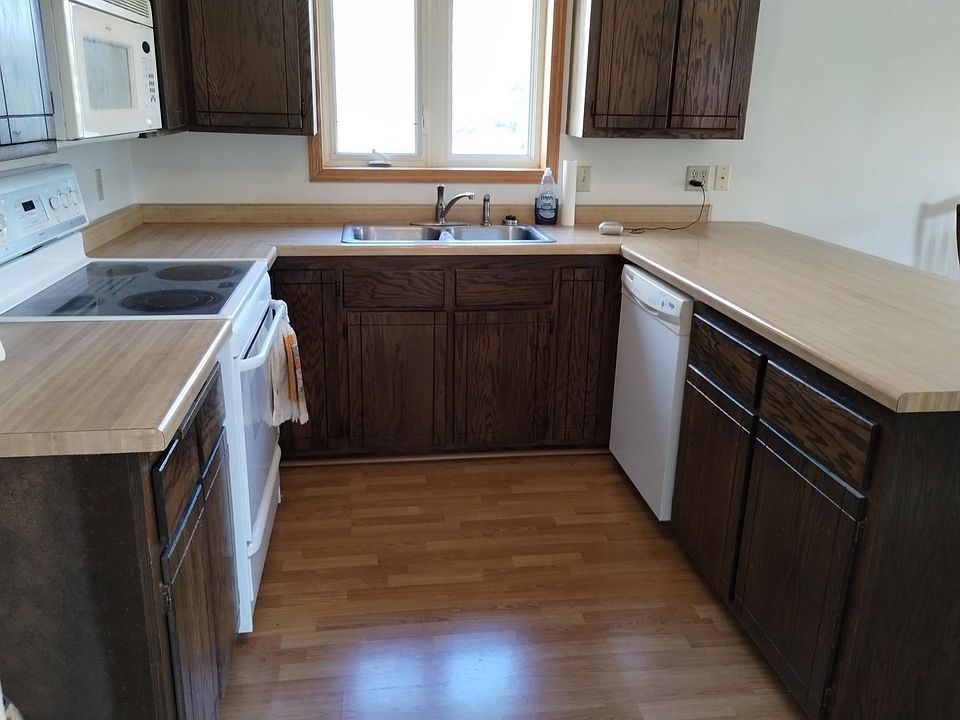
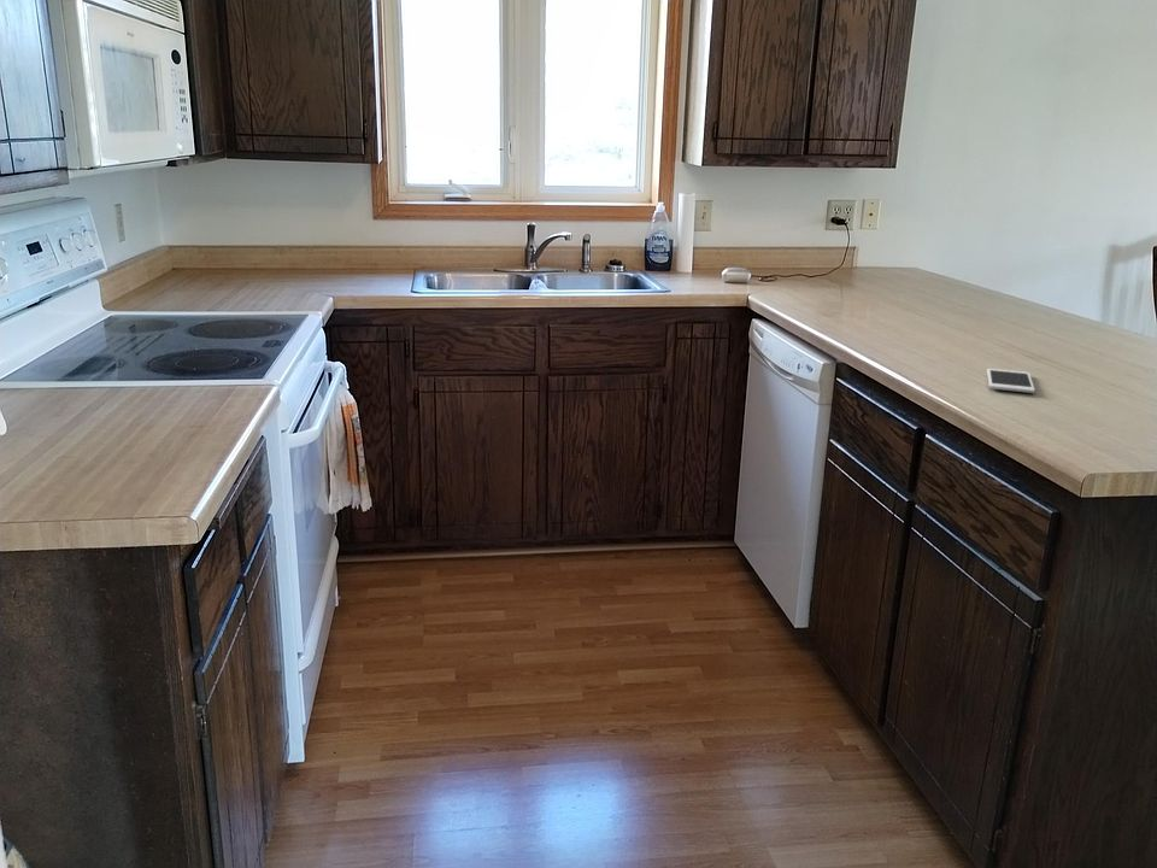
+ cell phone [986,368,1036,394]
